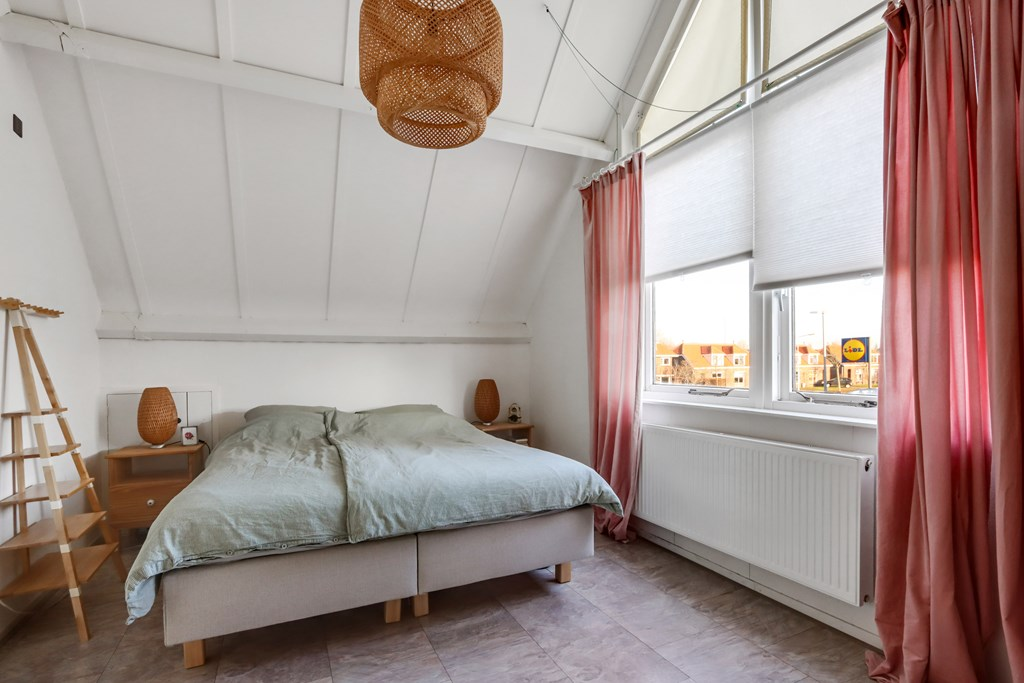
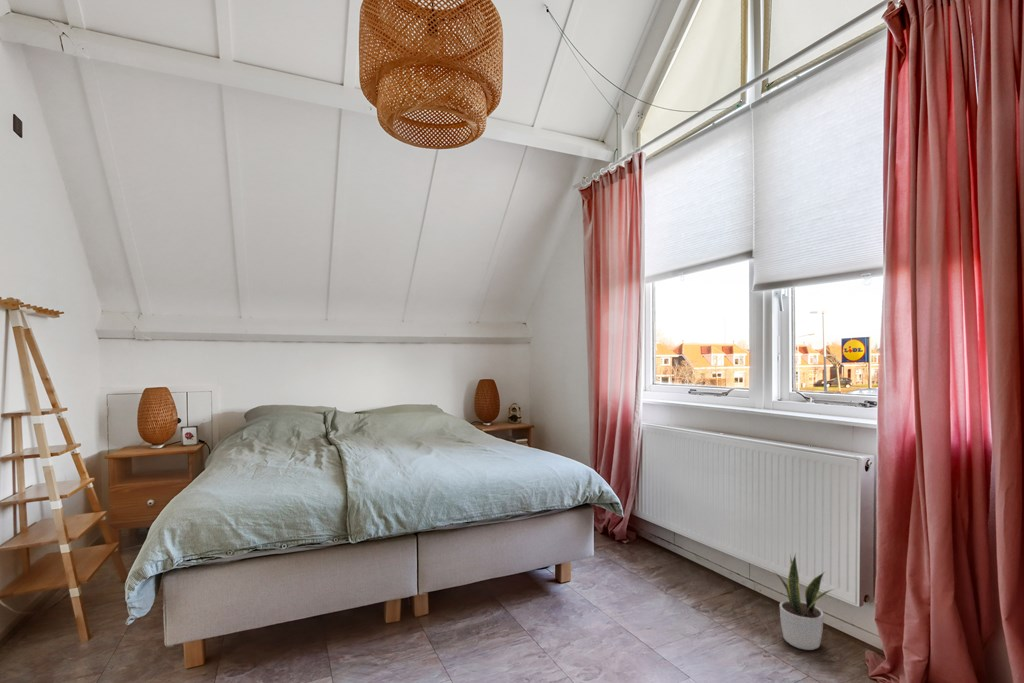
+ potted plant [773,552,835,651]
